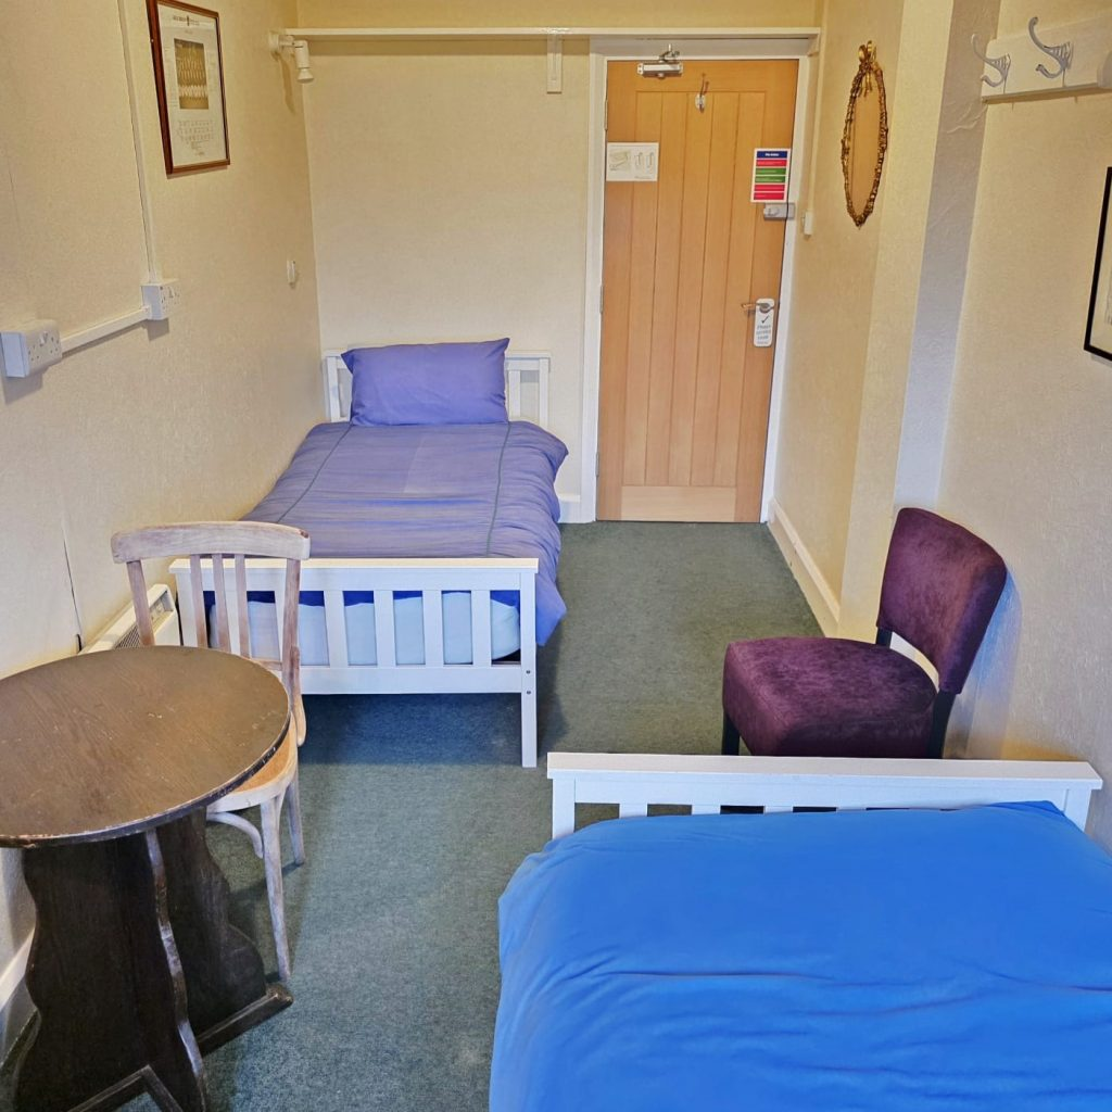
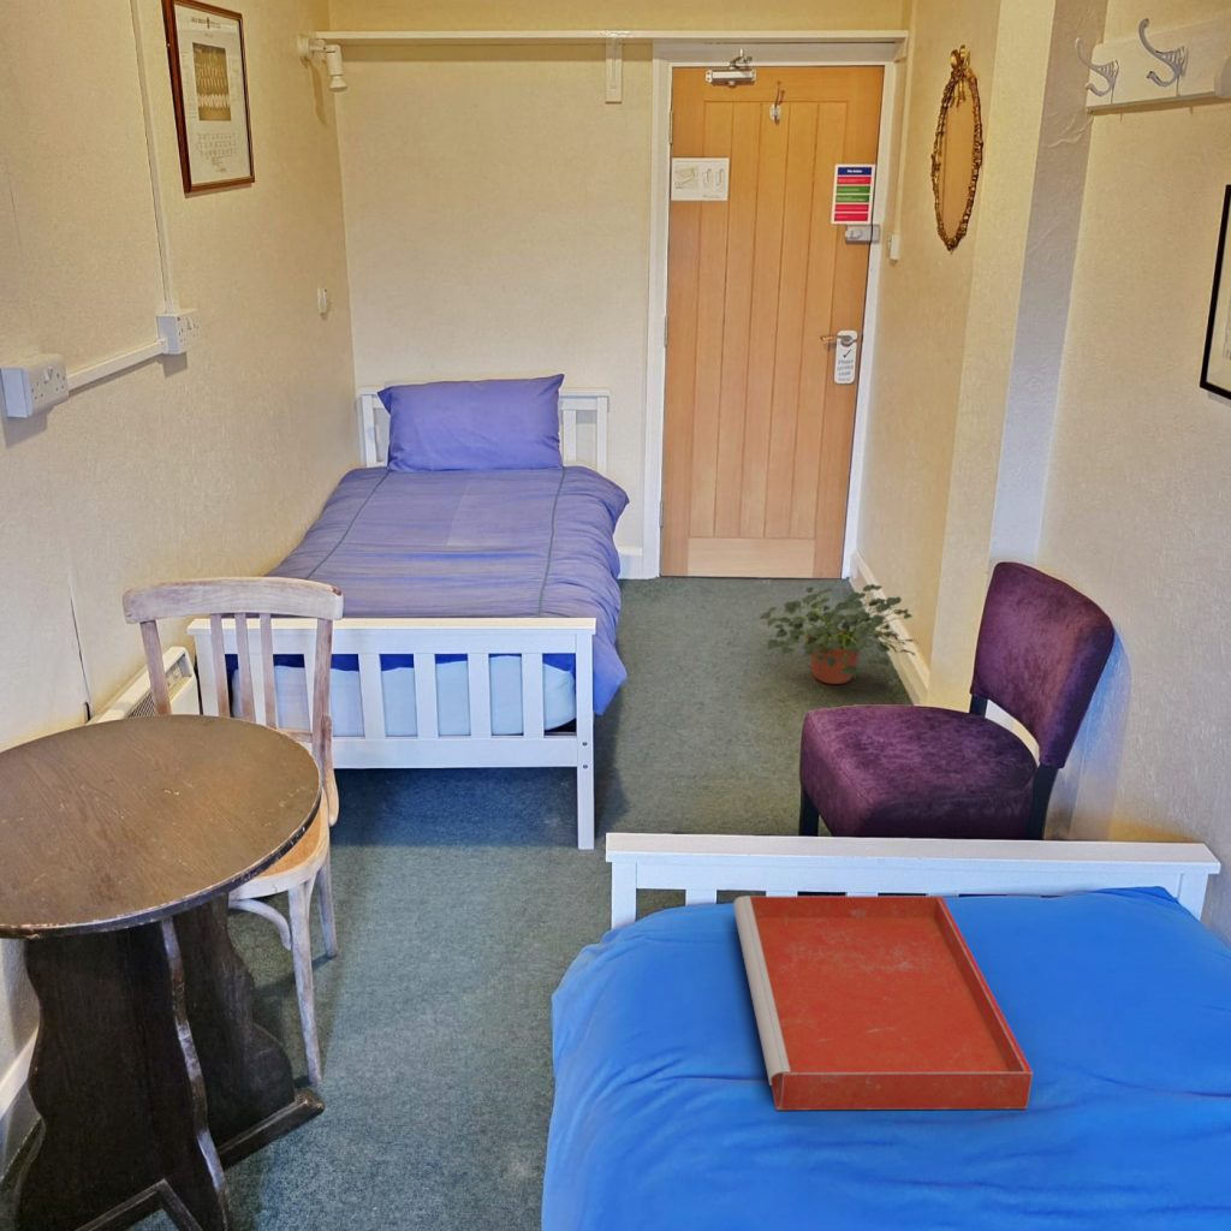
+ potted plant [759,583,917,685]
+ tray [732,894,1034,1111]
